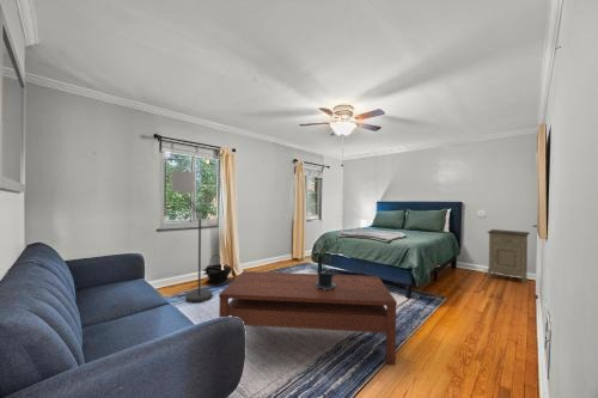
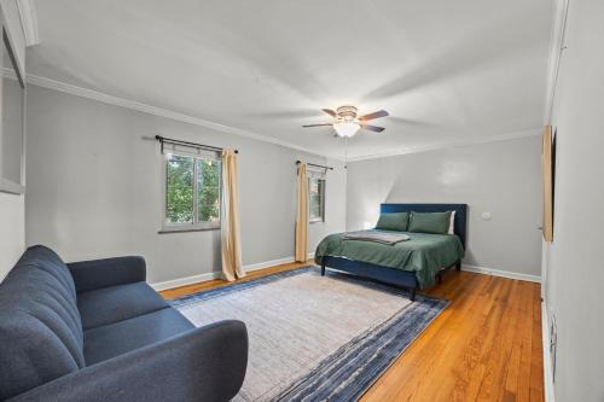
- basket [202,253,233,284]
- potted plant [316,247,336,290]
- nightstand [486,228,531,286]
- coffee table [218,270,398,366]
- floor lamp [170,170,214,304]
